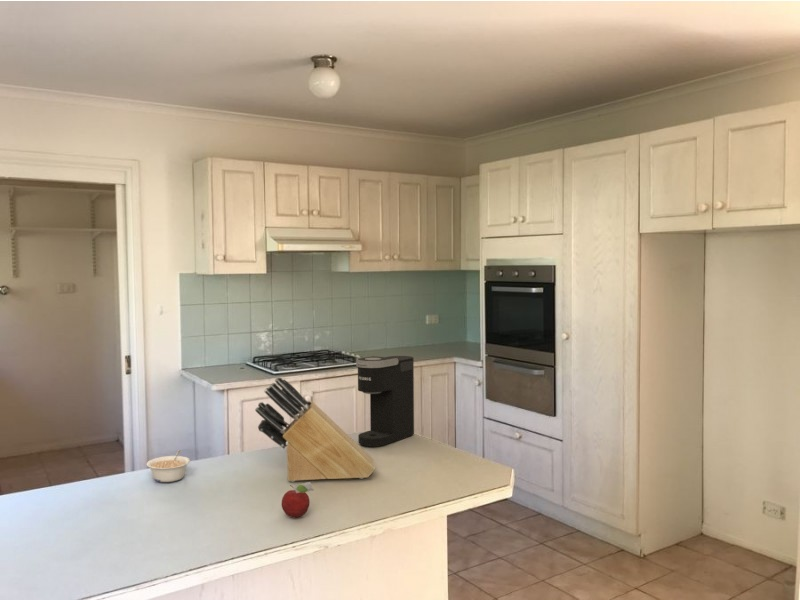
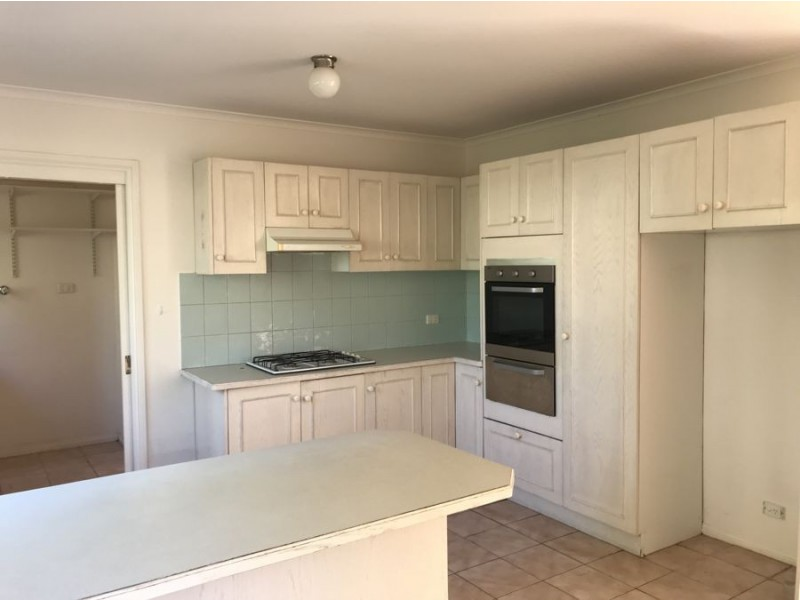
- legume [146,449,191,483]
- knife block [254,376,376,483]
- coffee maker [355,355,415,448]
- fruit [281,481,314,519]
